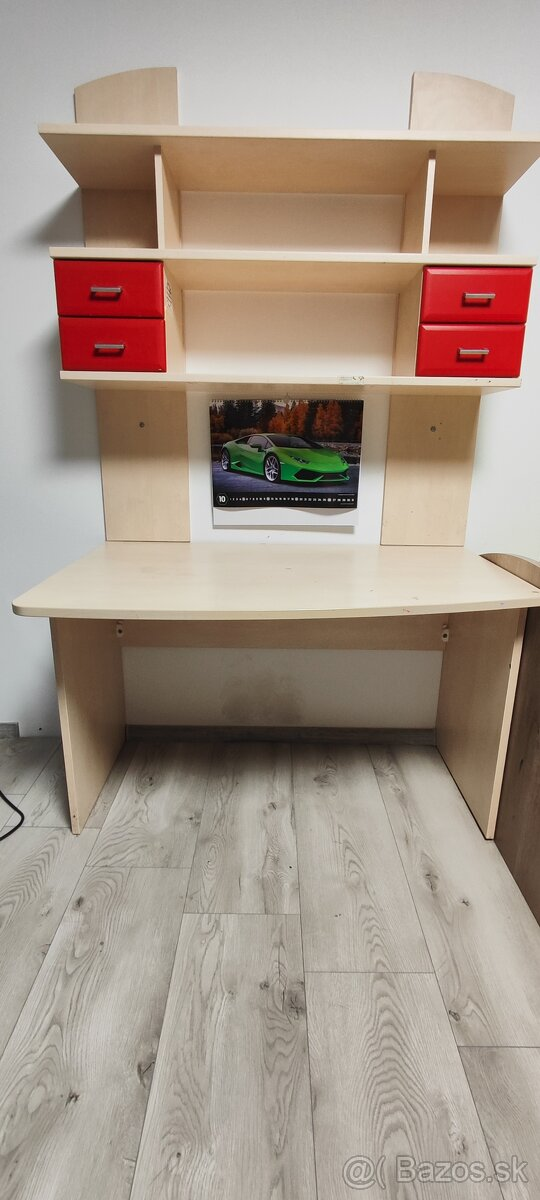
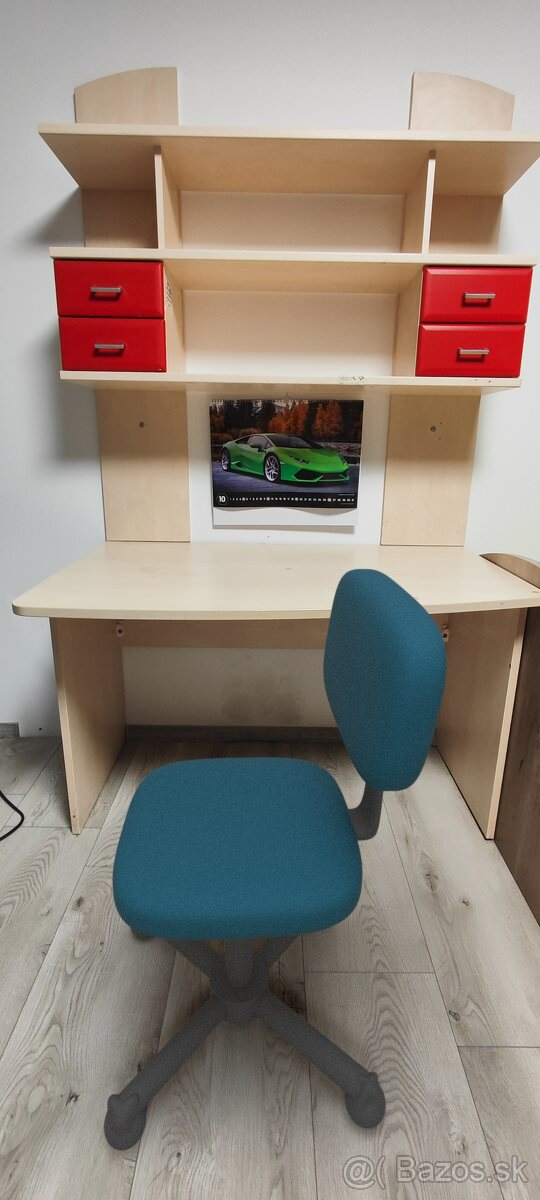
+ office chair [103,568,448,1152]
